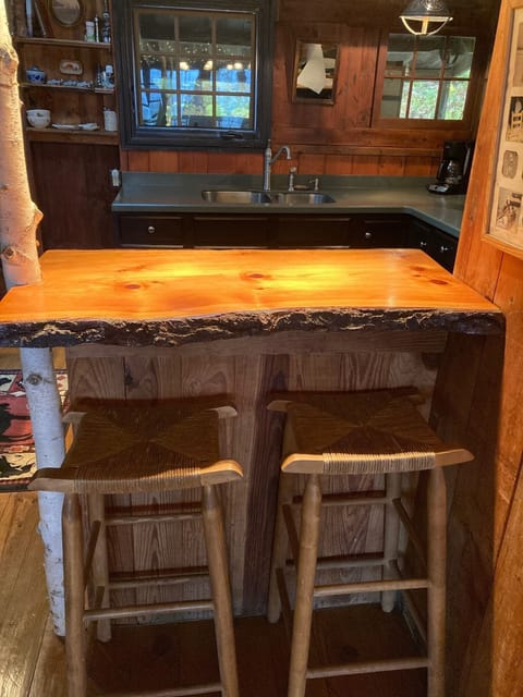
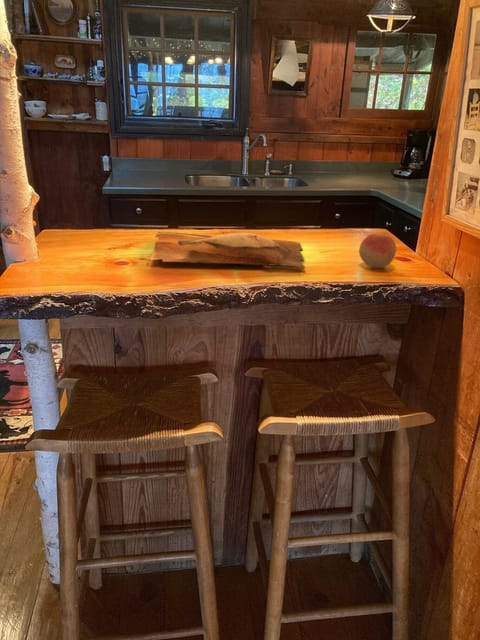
+ fruit [358,233,397,269]
+ cutting board [146,231,306,271]
